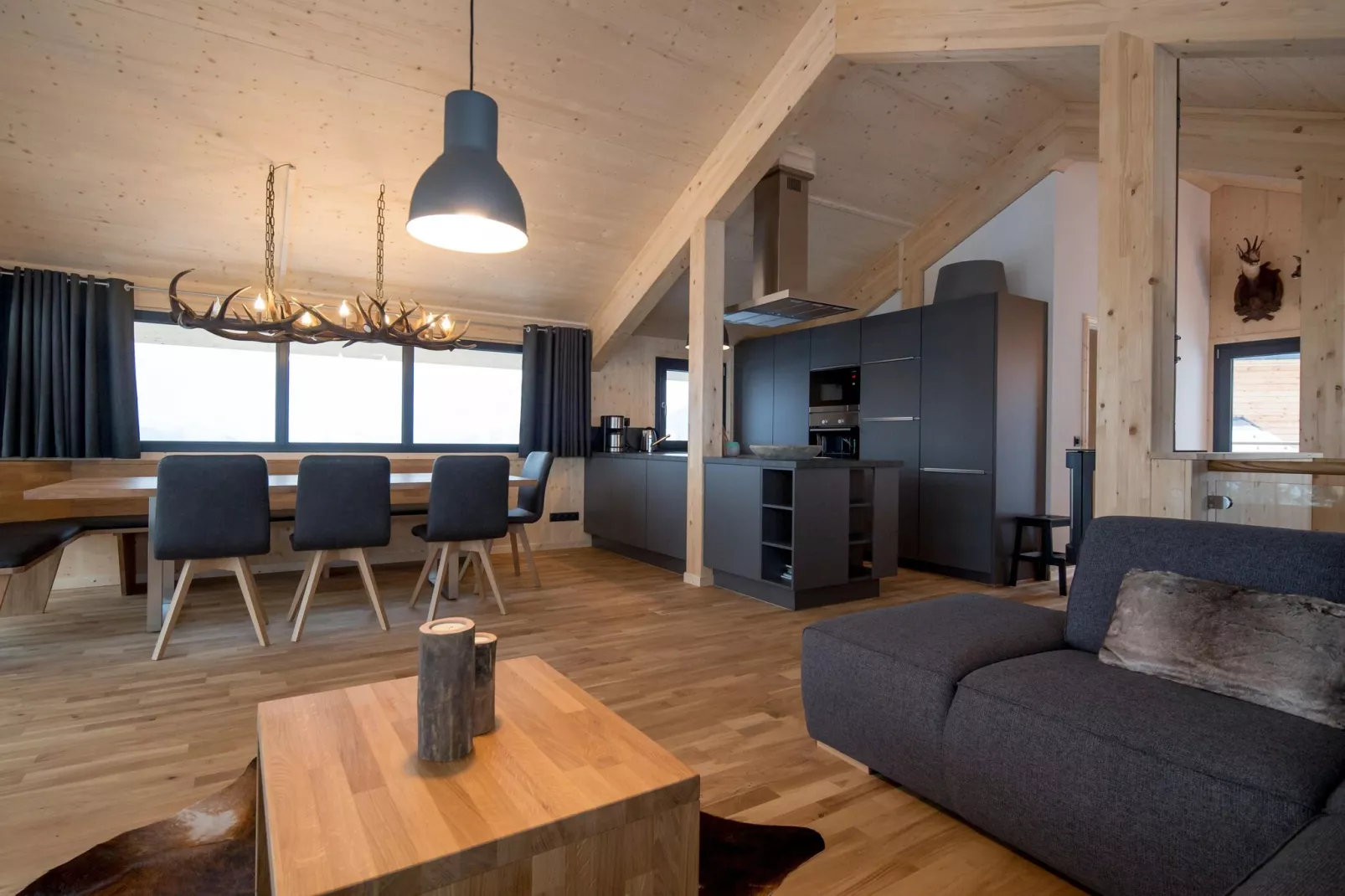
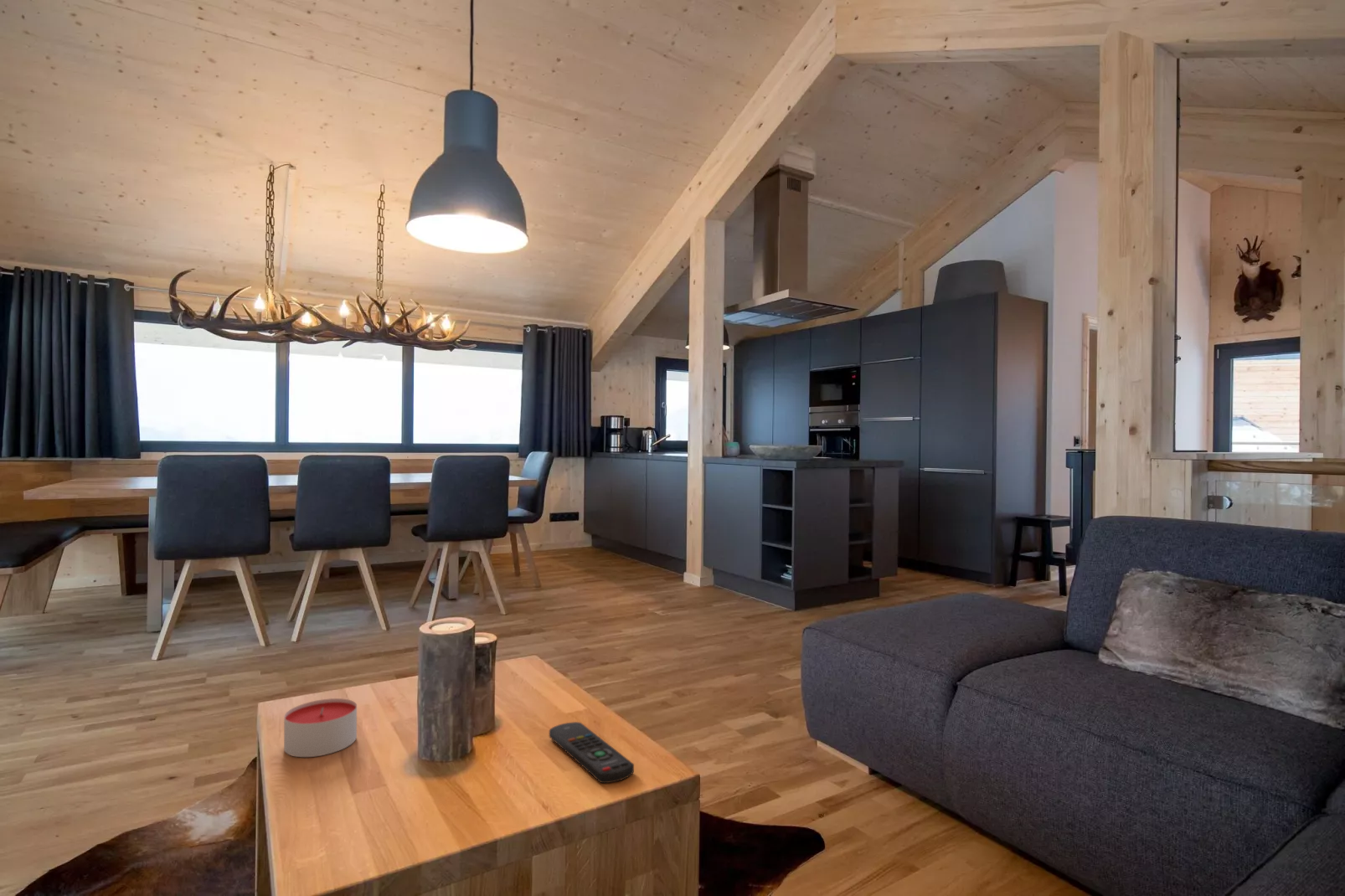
+ remote control [549,721,635,784]
+ candle [283,698,358,758]
